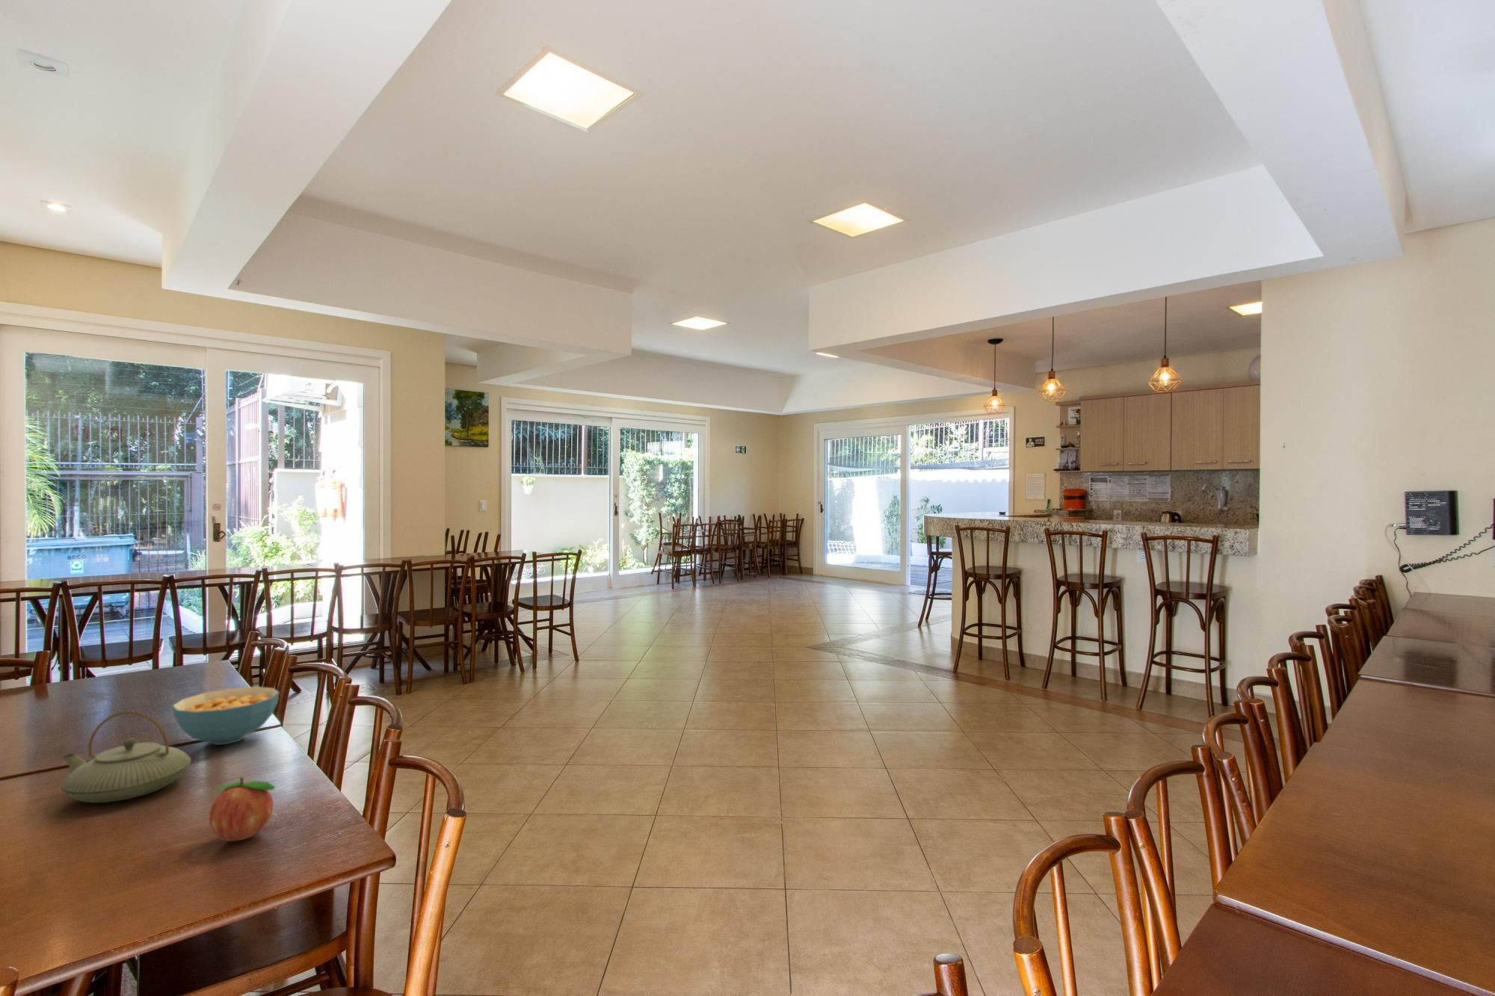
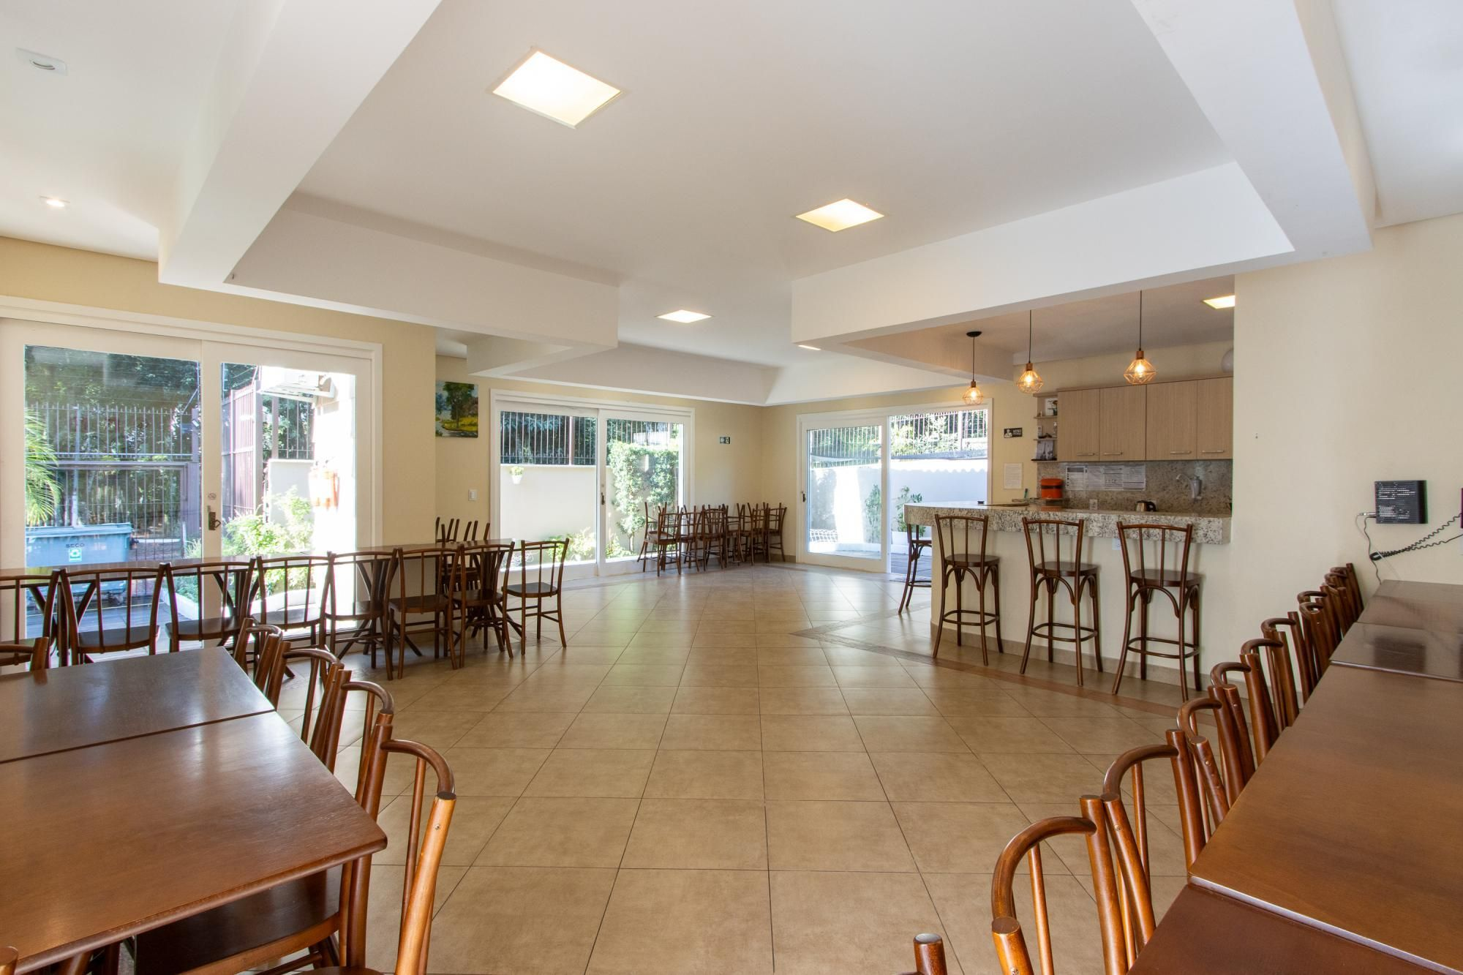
- cereal bowl [171,686,280,746]
- fruit [209,776,276,843]
- teapot [60,710,192,804]
